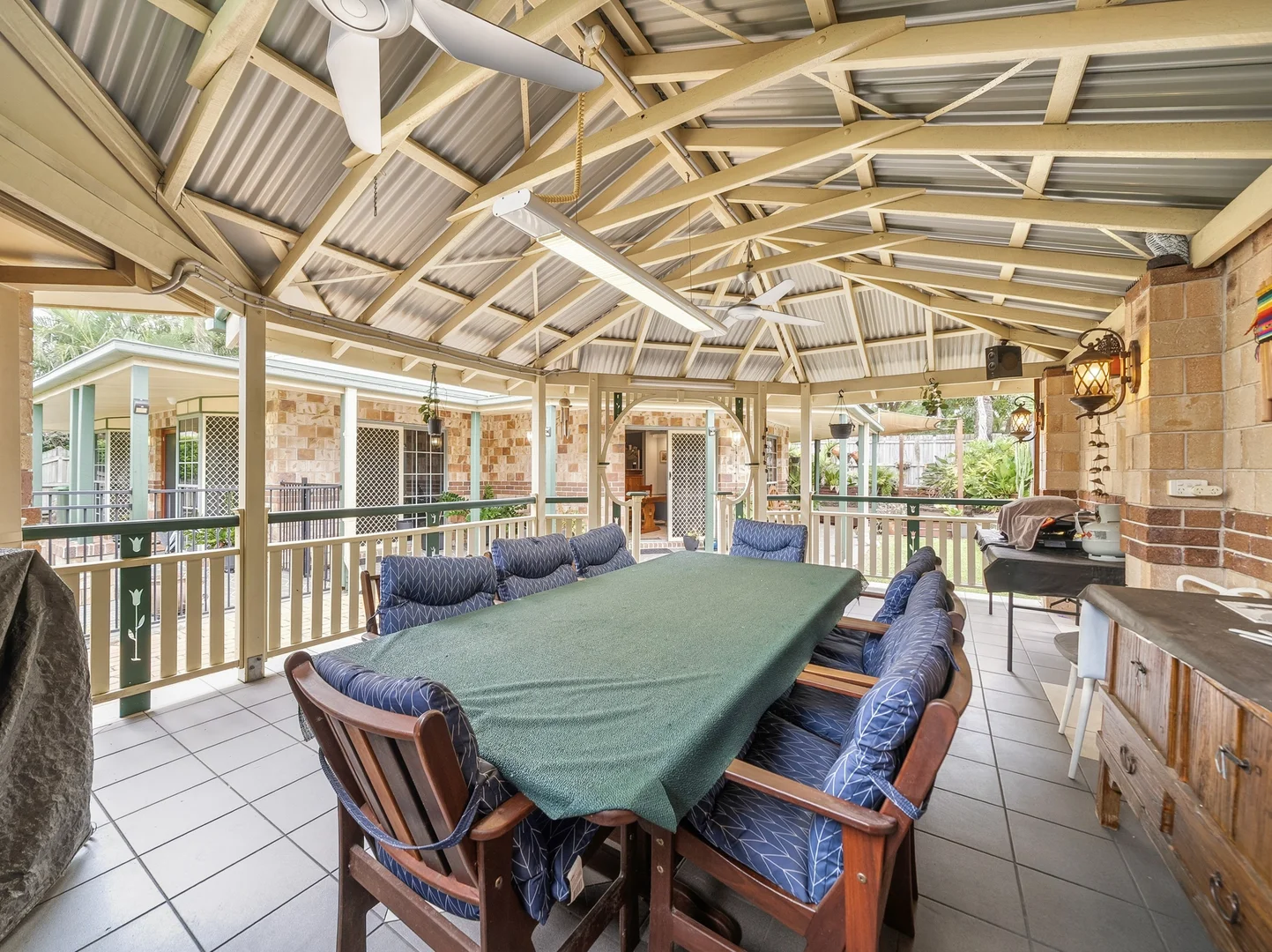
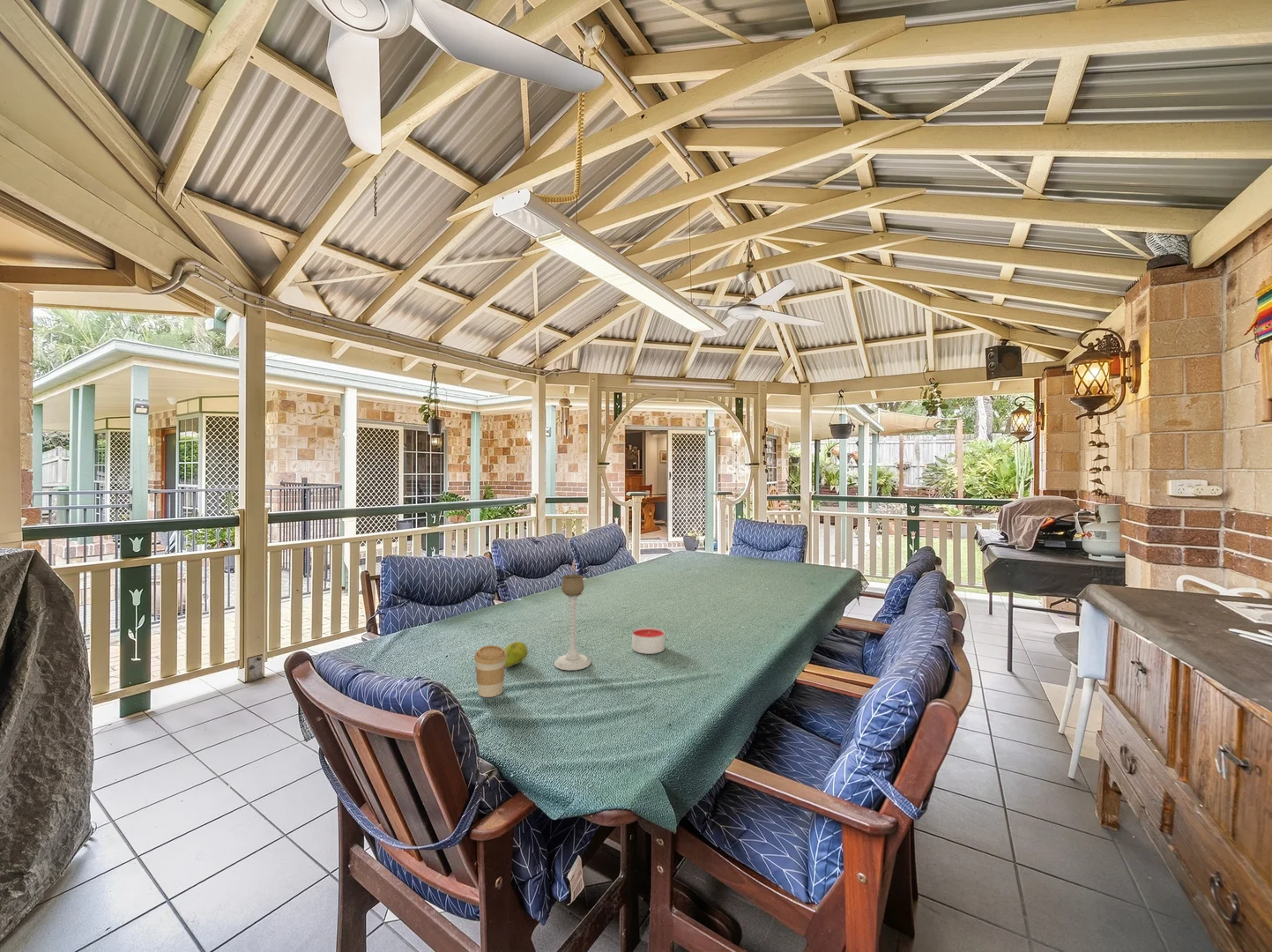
+ coffee cup [473,644,507,698]
+ candle holder [554,574,591,671]
+ candle [631,627,666,655]
+ fruit [503,641,529,669]
